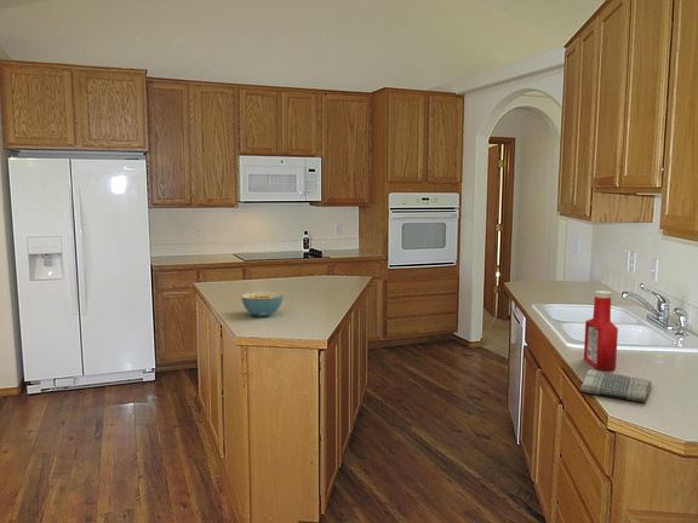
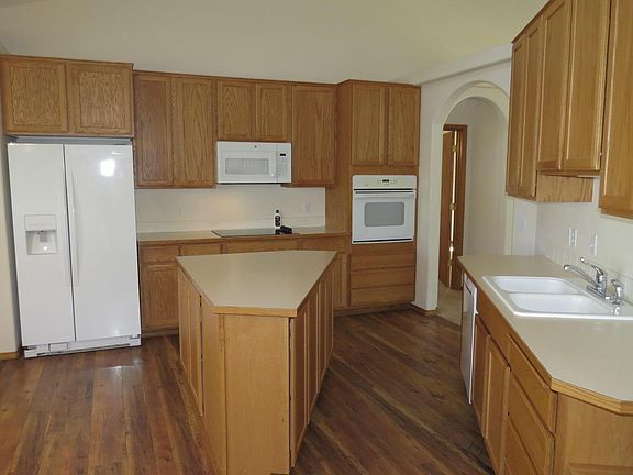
- dish towel [579,368,653,403]
- cereal bowl [240,291,284,318]
- soap bottle [583,289,619,372]
